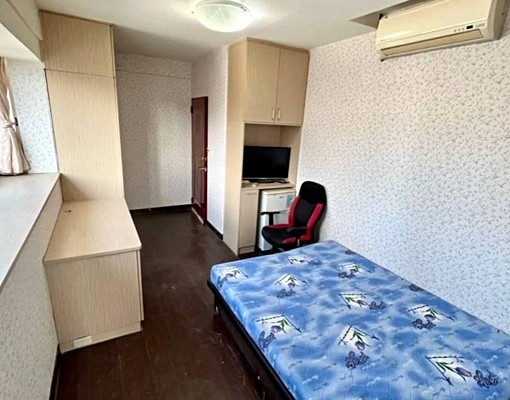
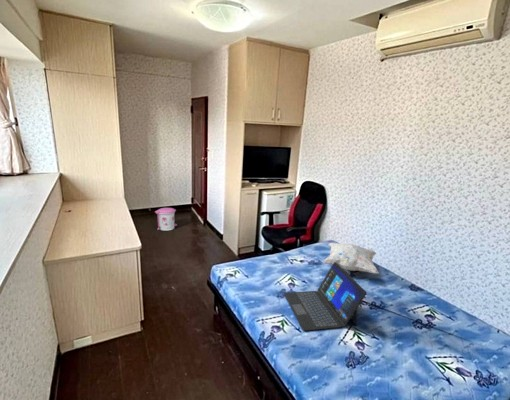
+ laptop [283,262,368,332]
+ trash can [154,207,178,232]
+ decorative pillow [322,242,380,275]
